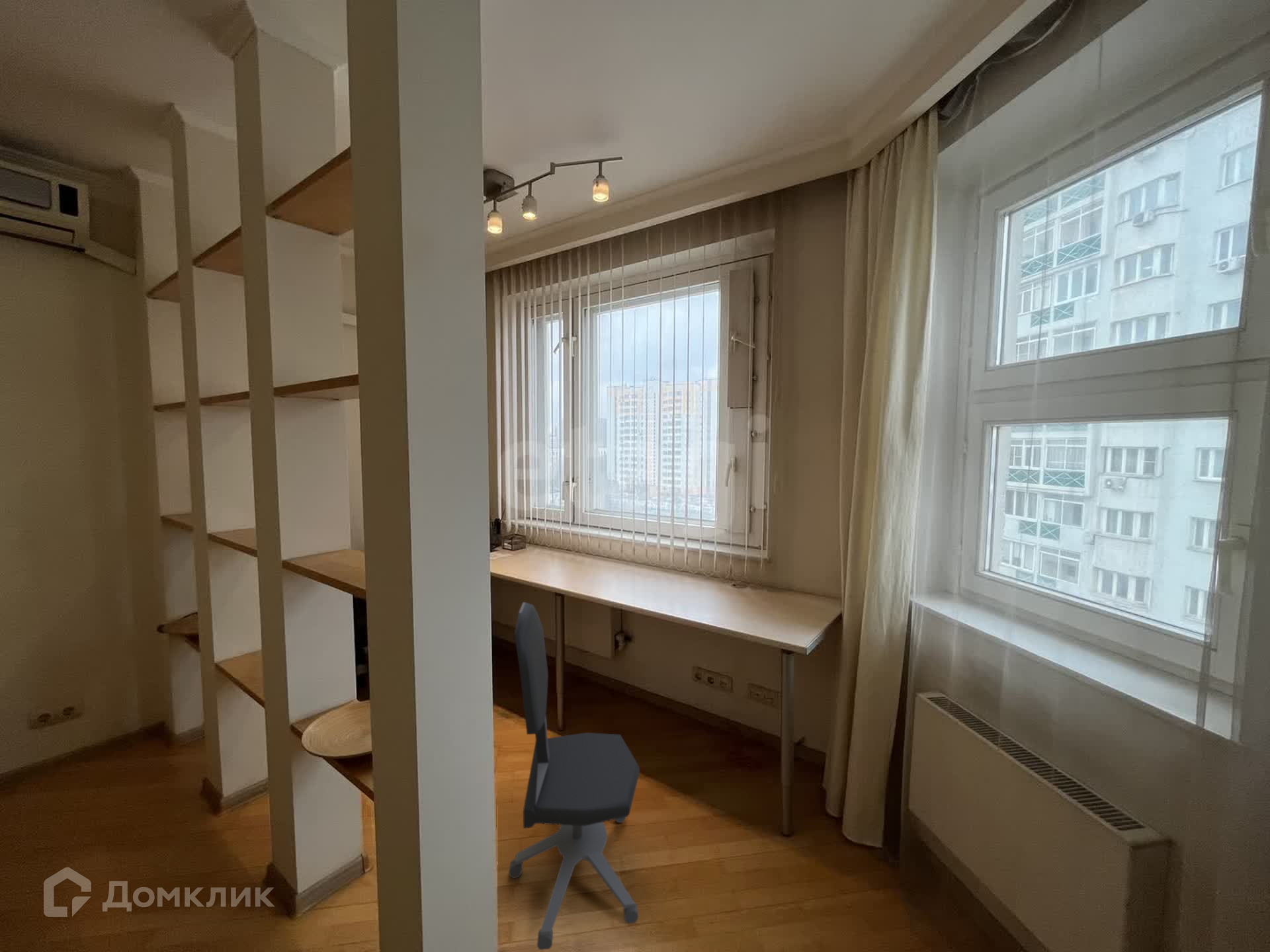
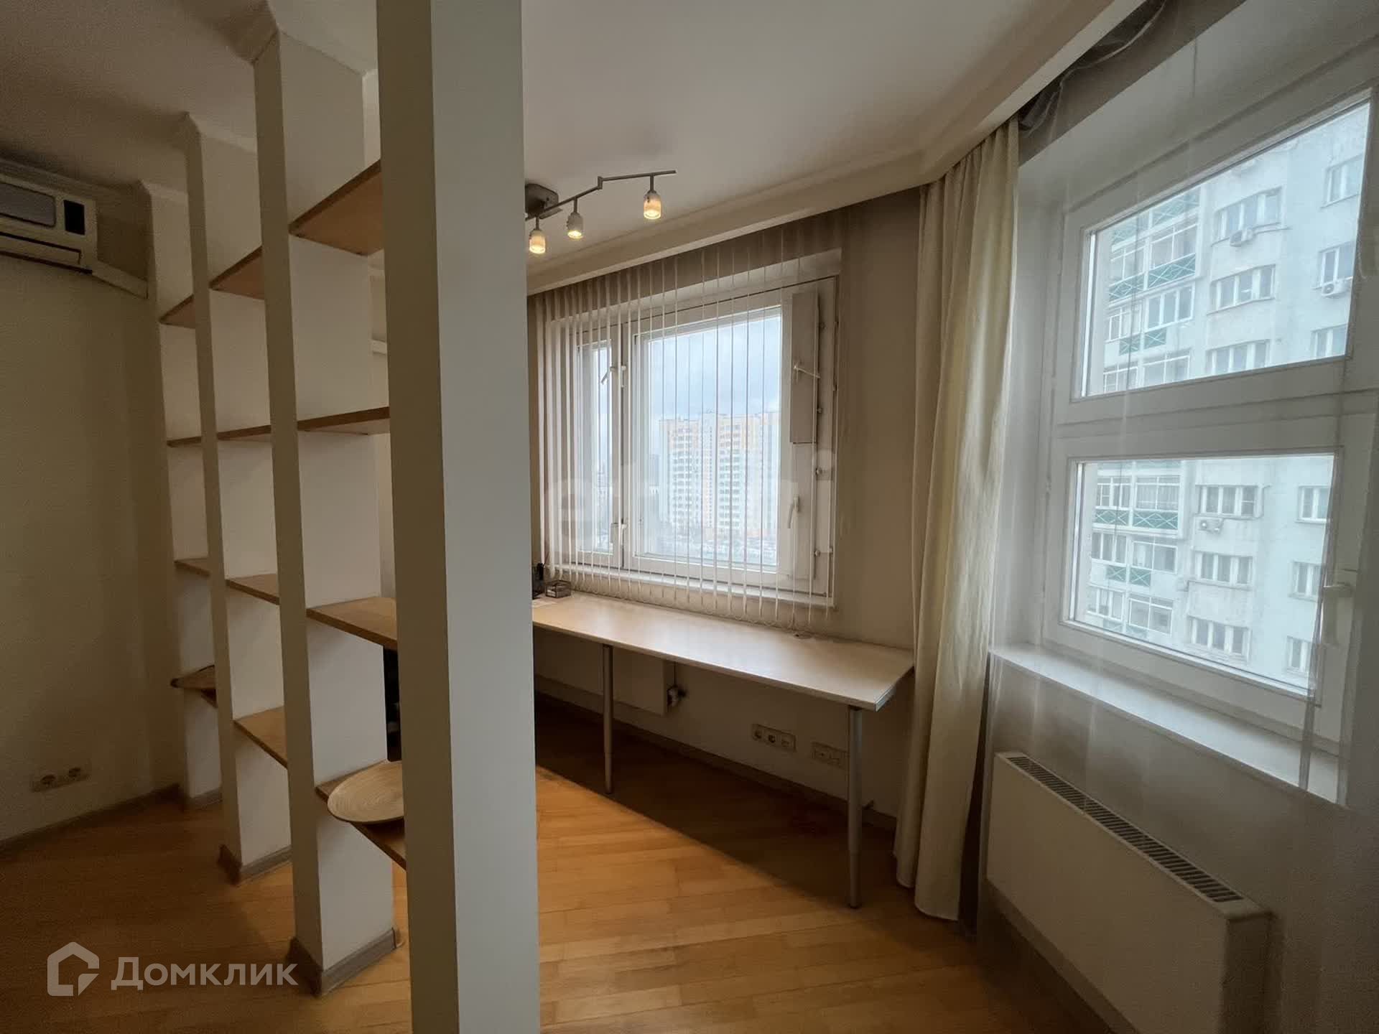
- office chair [508,602,640,951]
